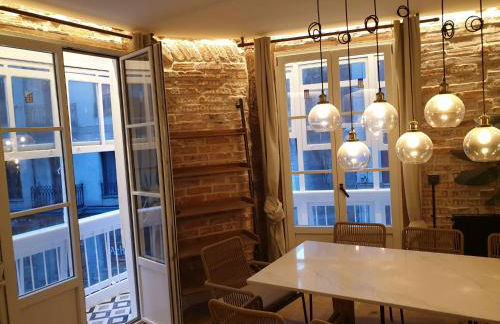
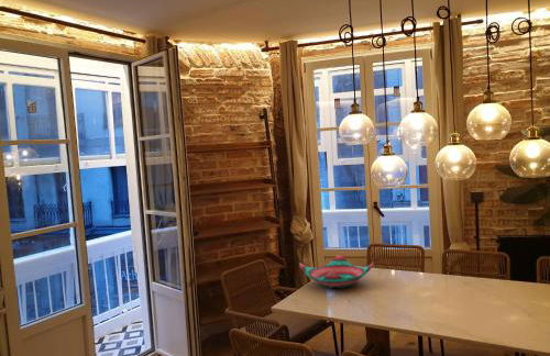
+ decorative bowl [298,254,374,289]
